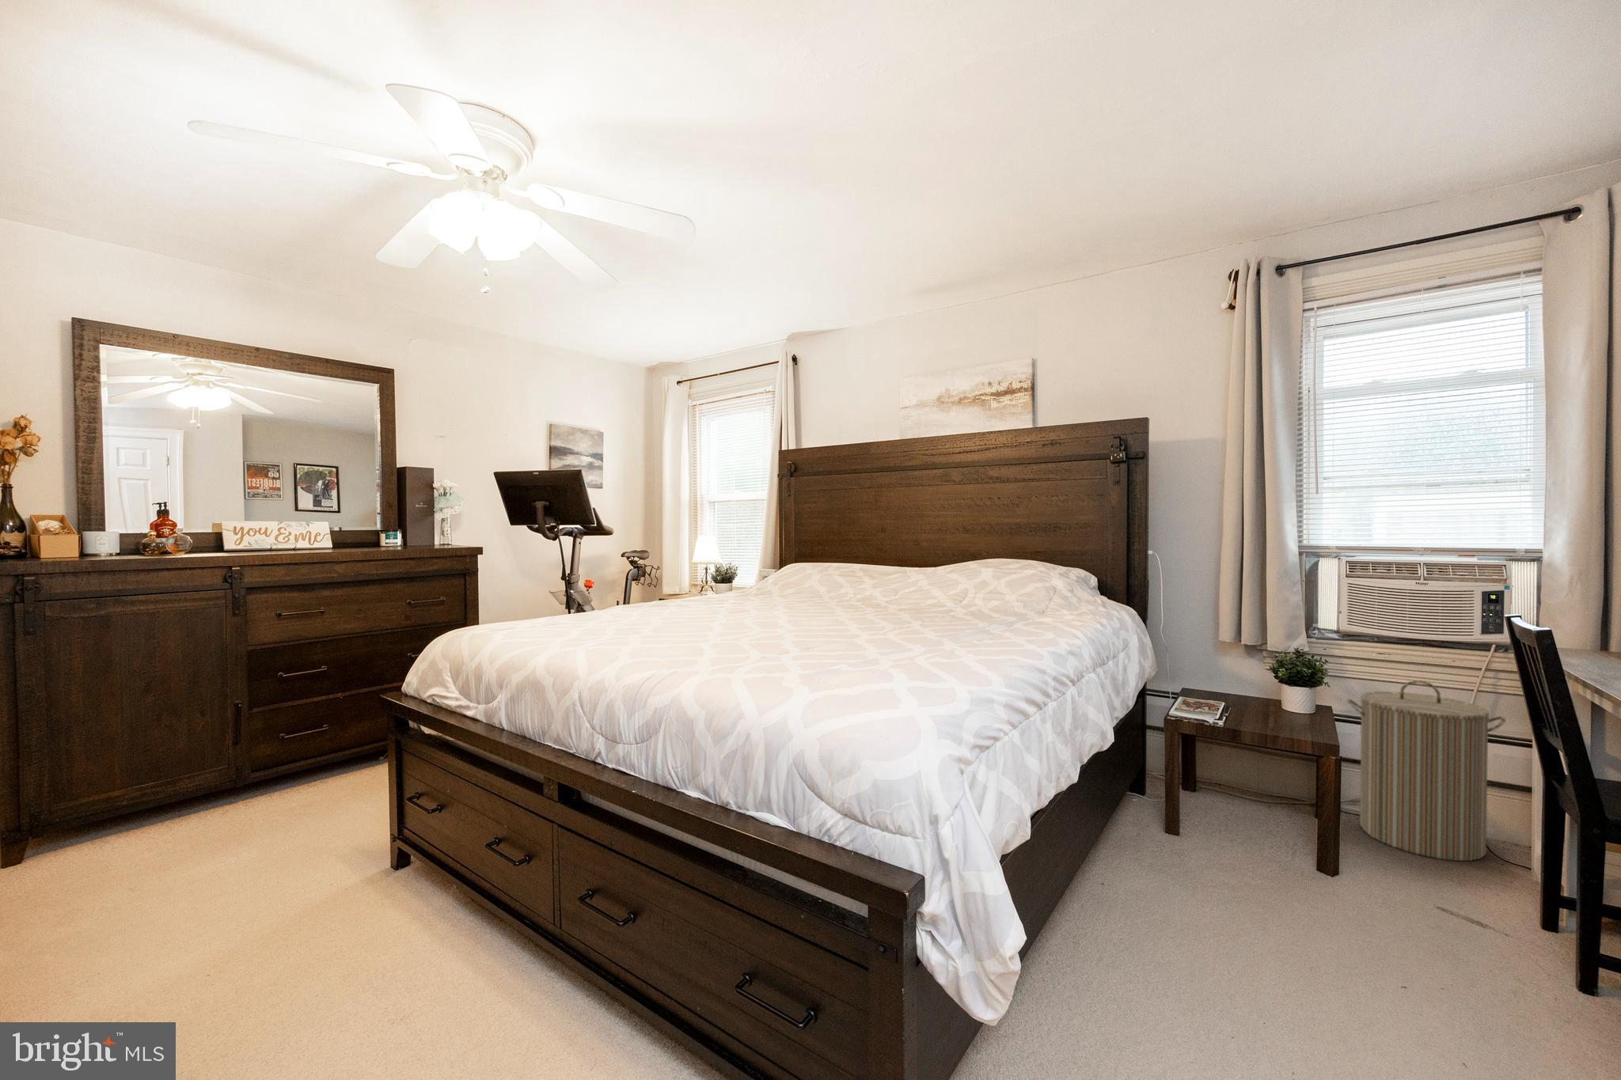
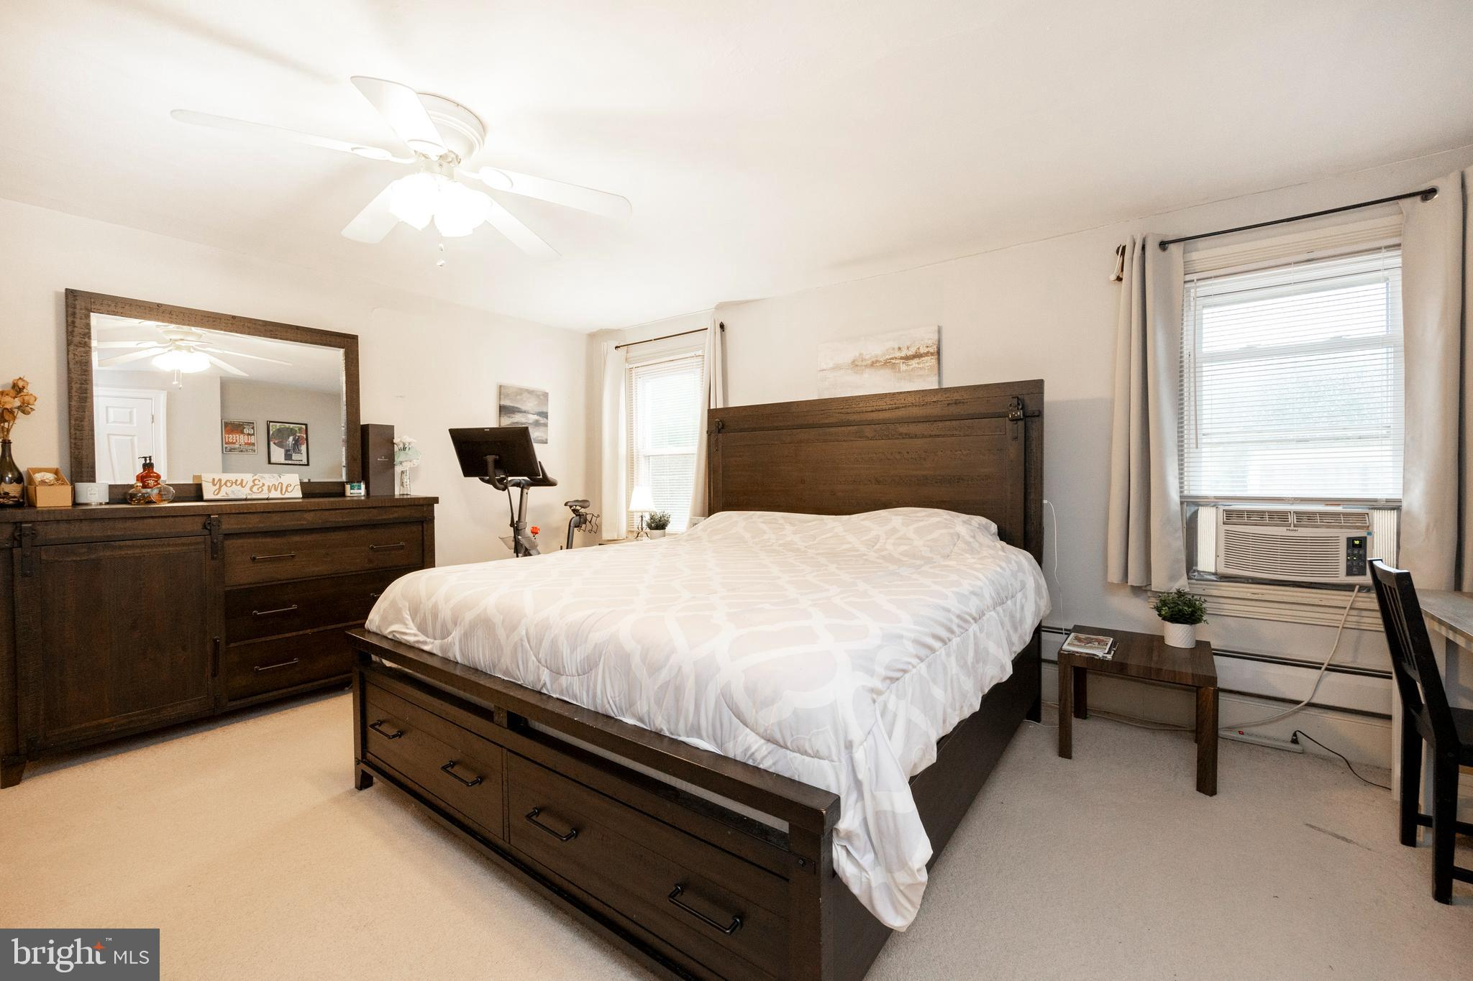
- laundry hamper [1346,680,1507,862]
